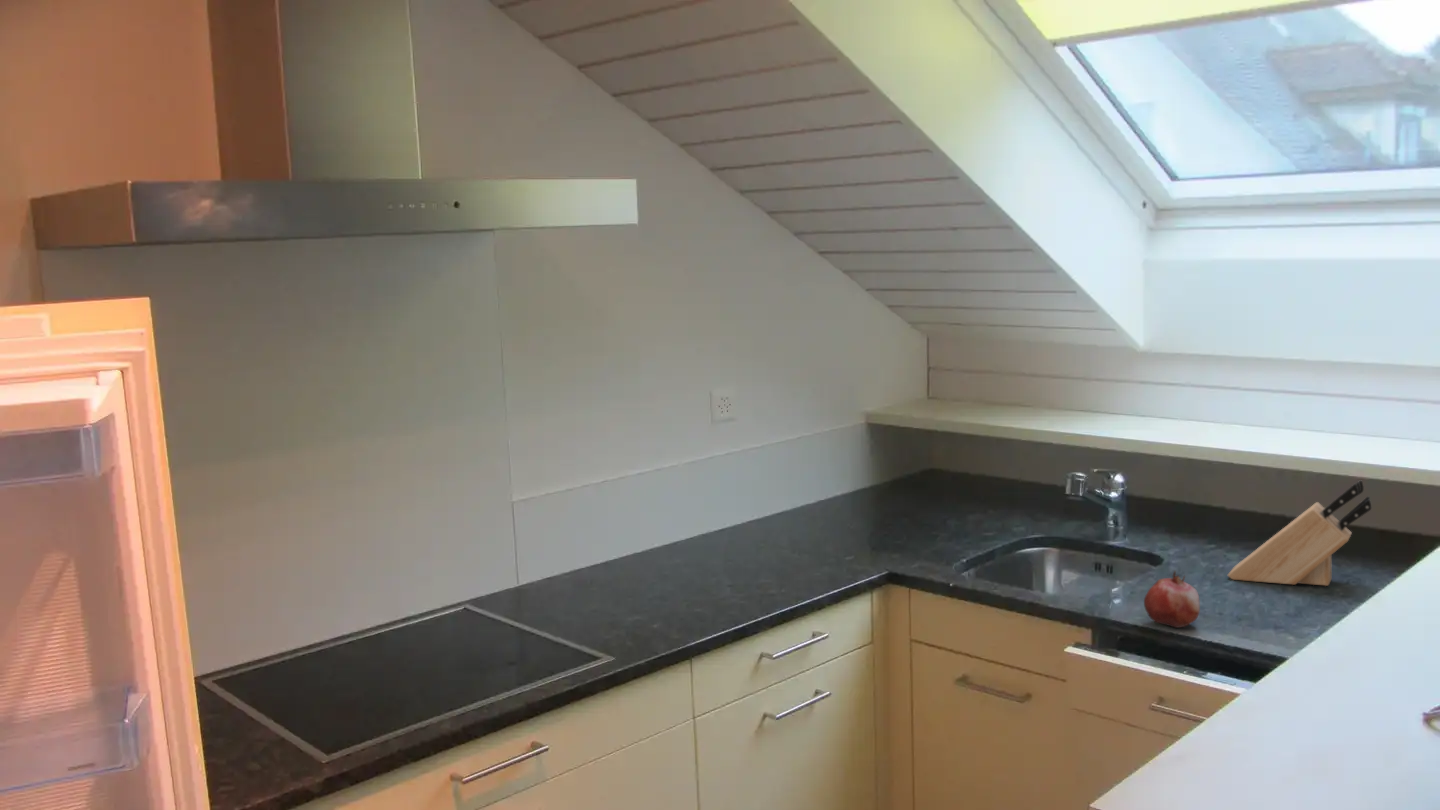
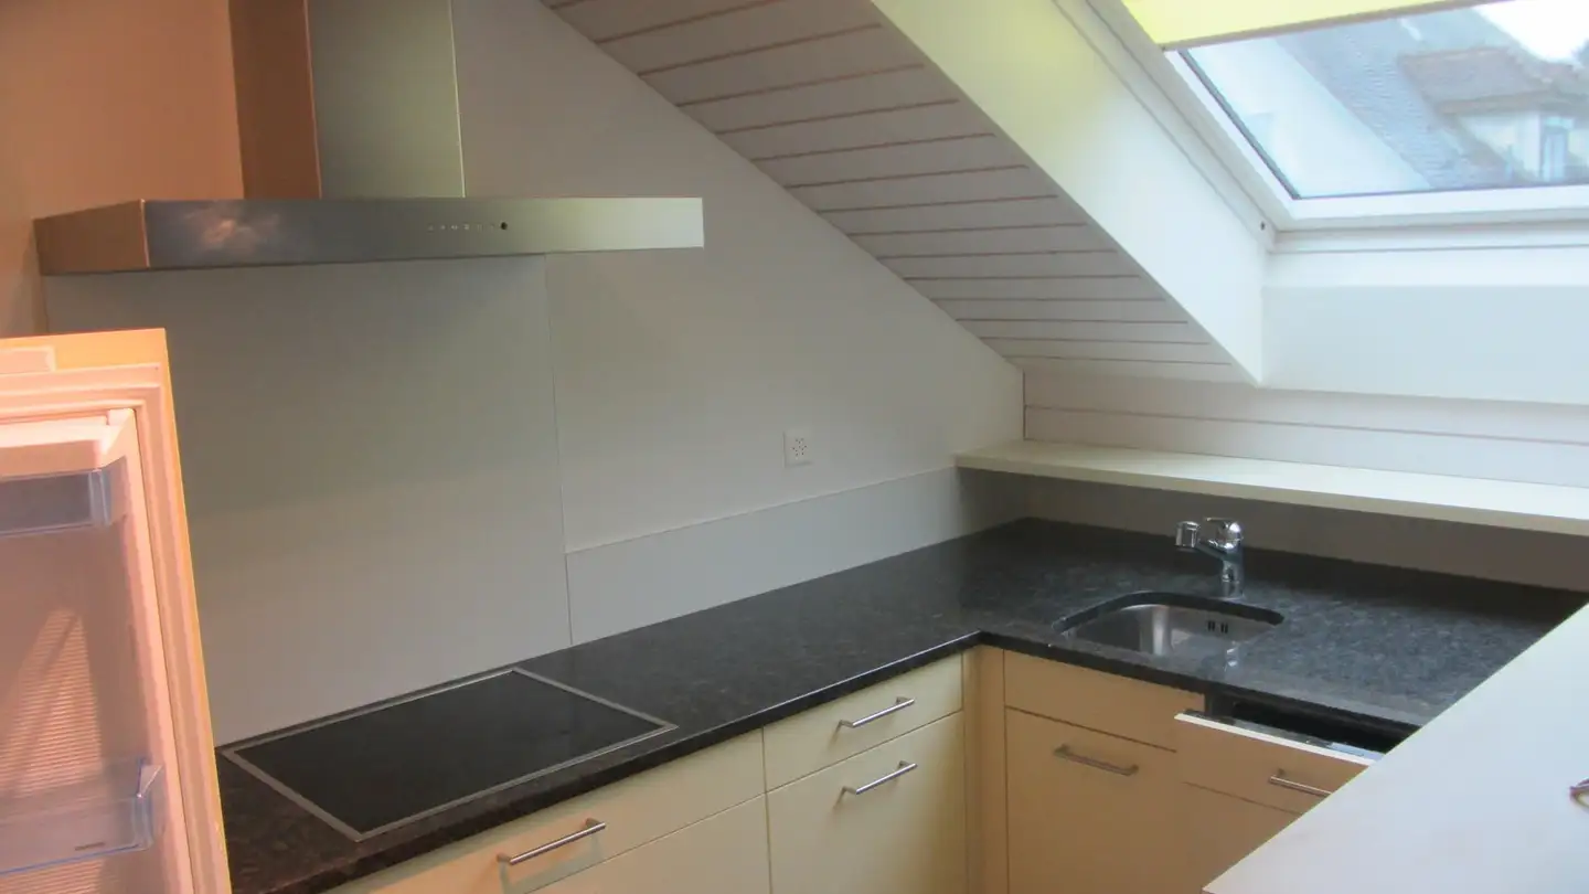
- knife block [1227,480,1372,587]
- fruit [1143,570,1201,629]
